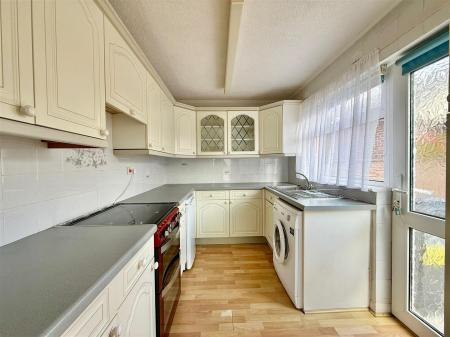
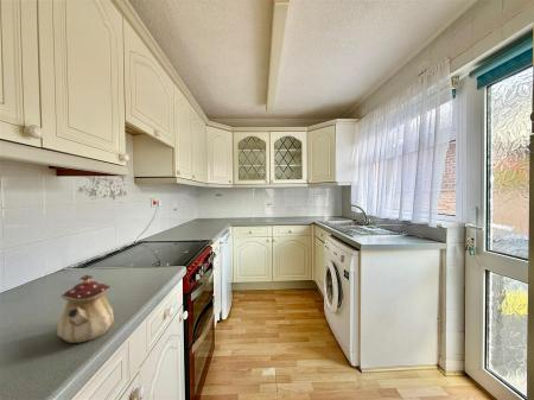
+ teapot [56,274,115,344]
